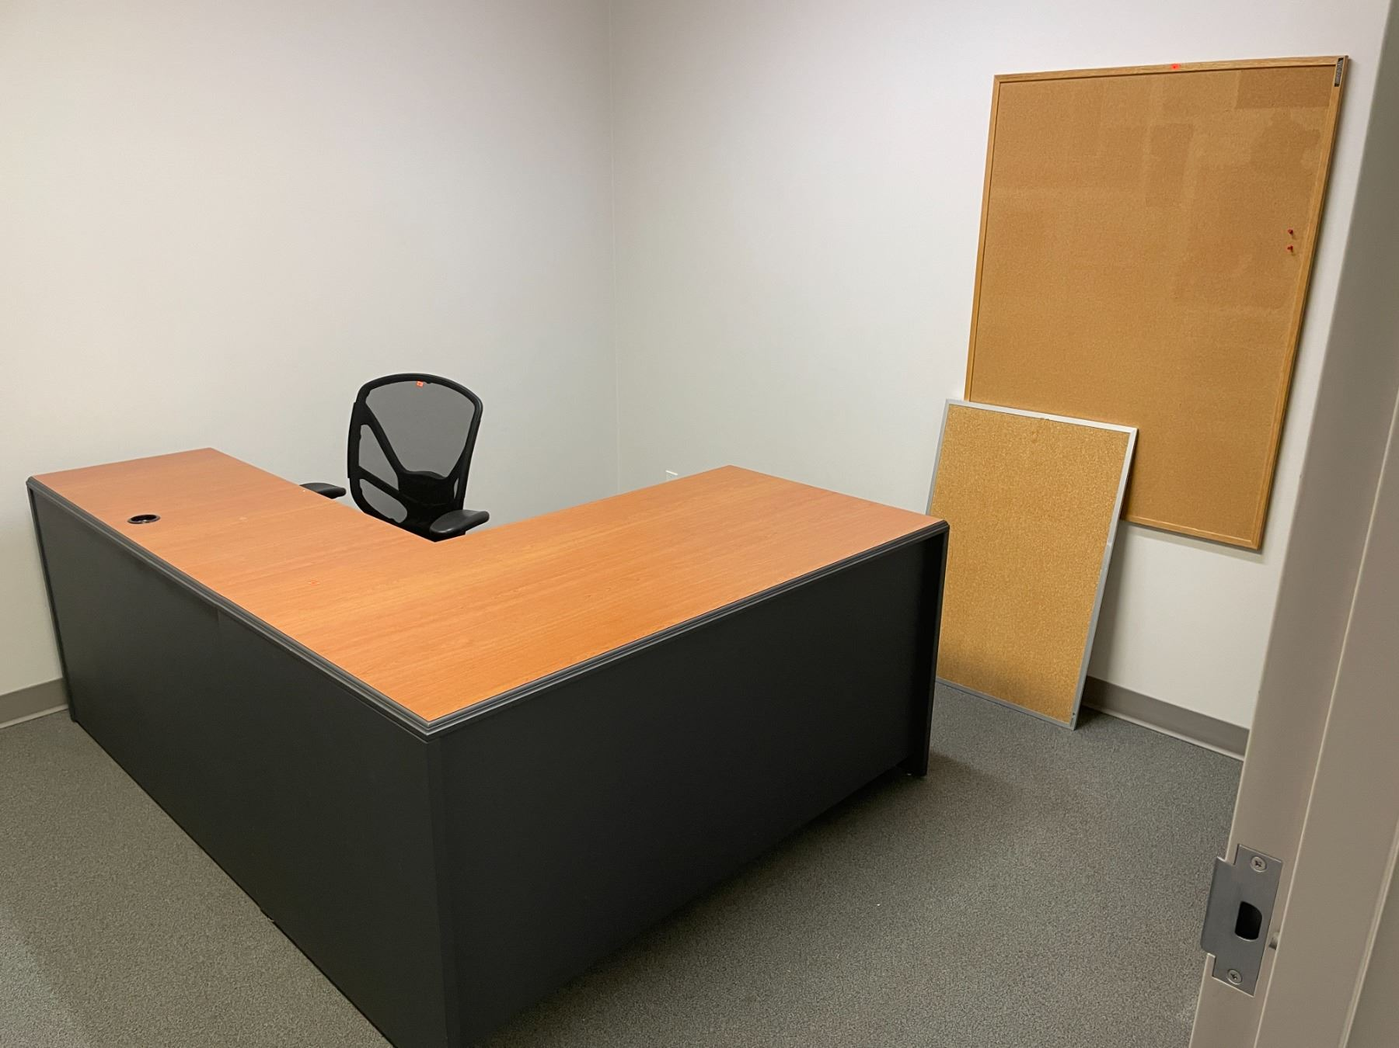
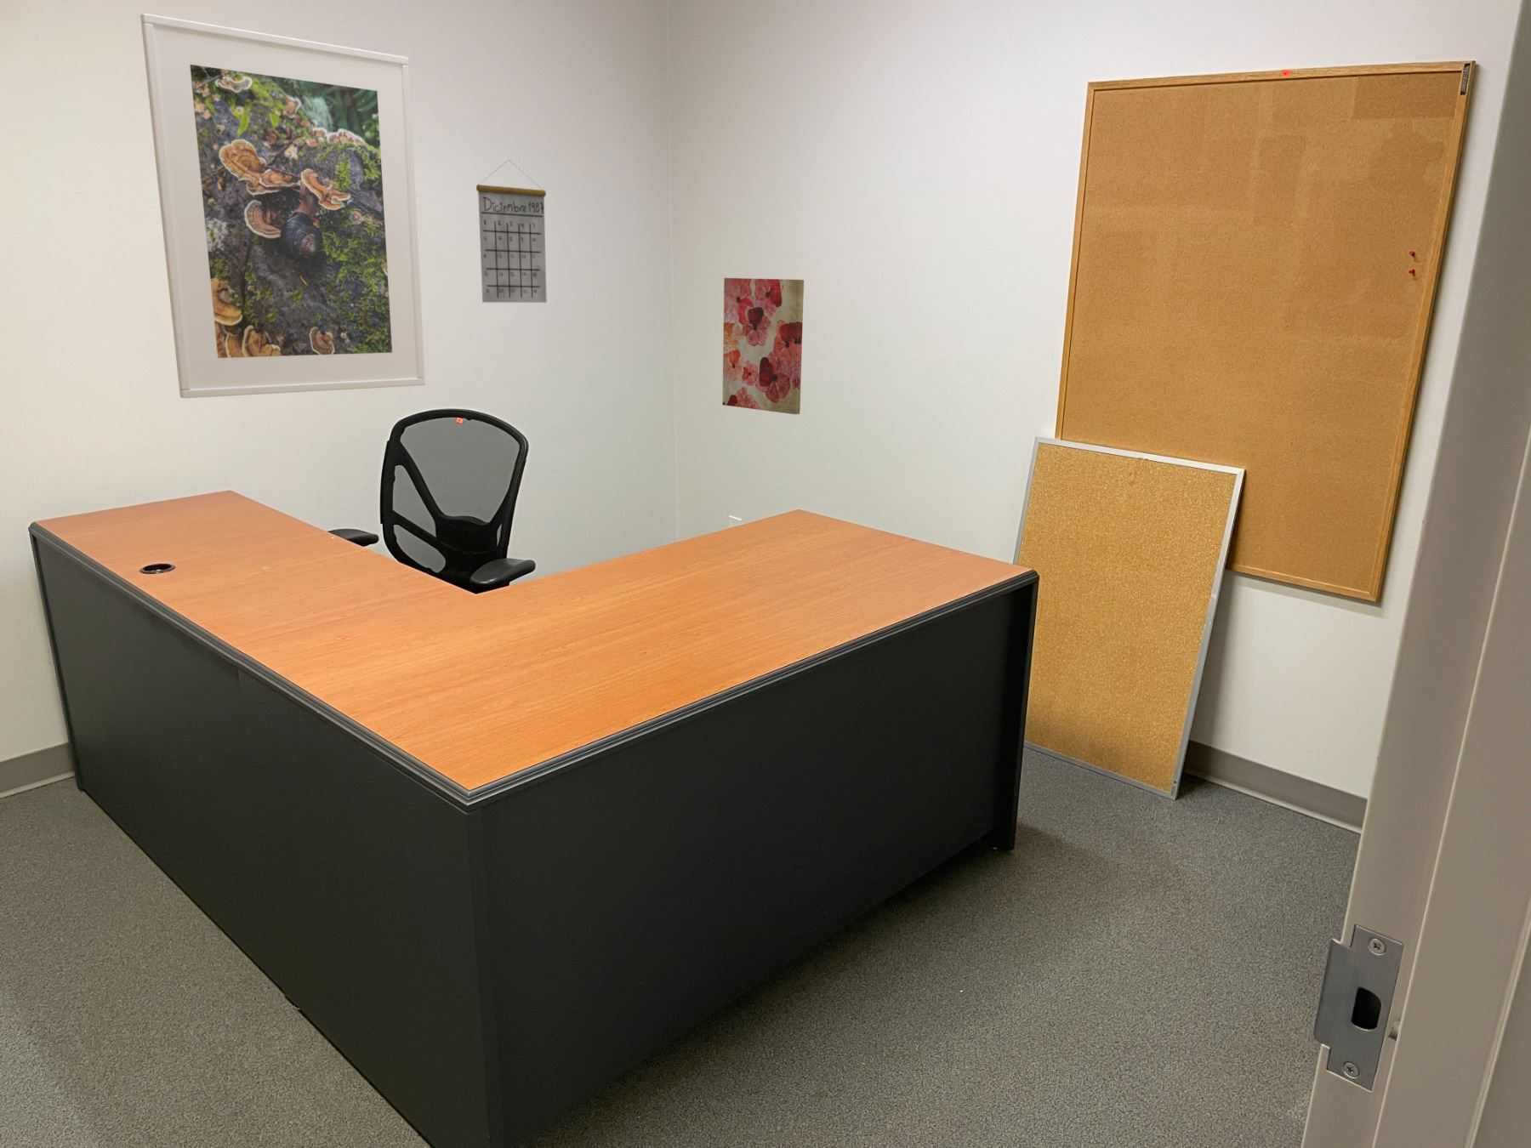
+ wall art [722,277,804,415]
+ calendar [475,159,547,304]
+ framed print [140,13,426,399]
